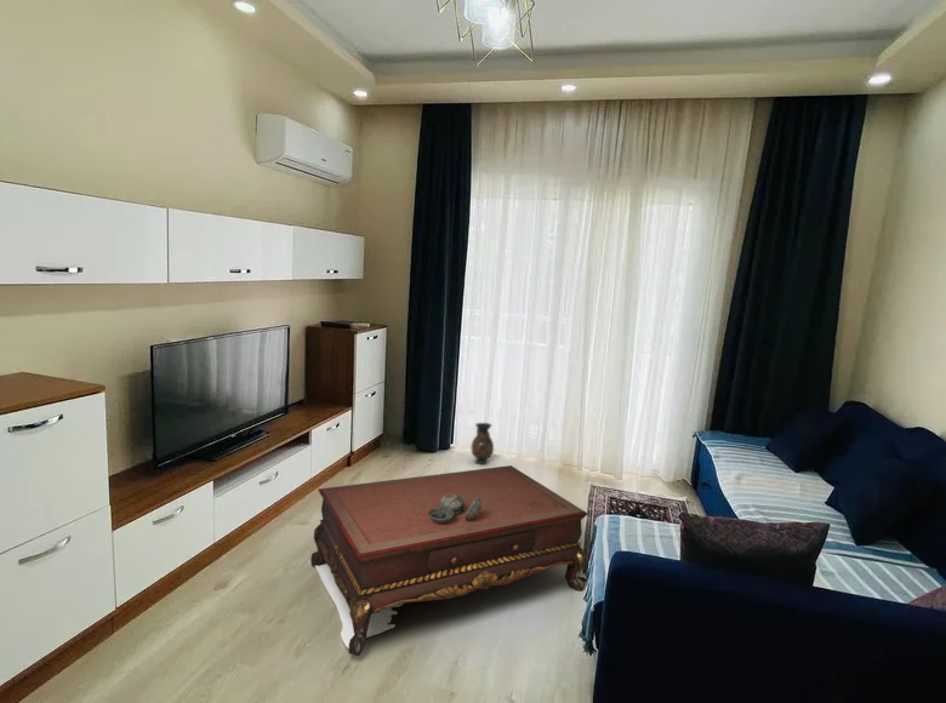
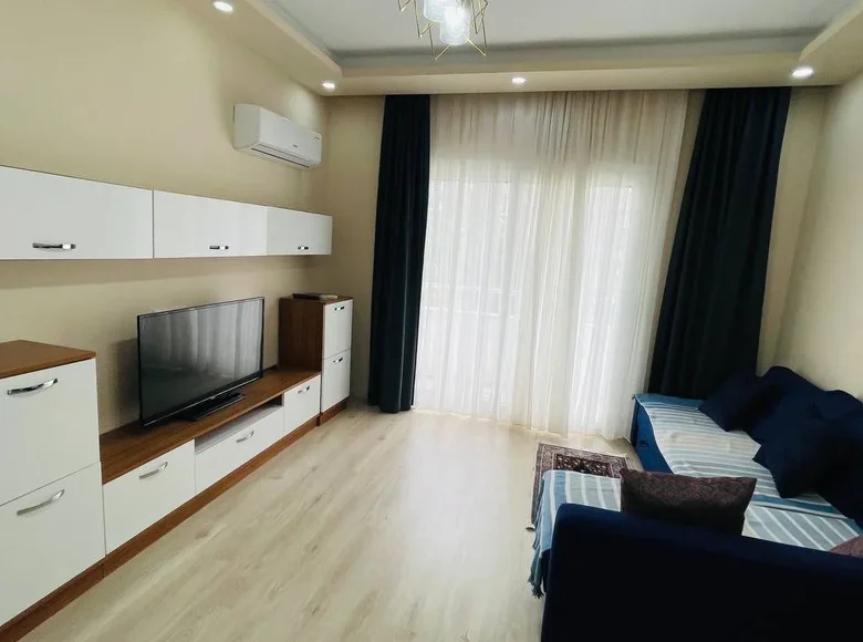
- decorative bowl [428,493,481,524]
- coffee table [309,464,589,657]
- vase [471,422,495,465]
